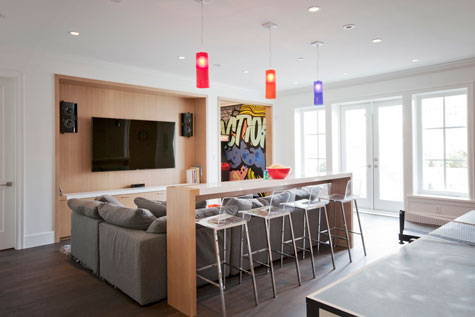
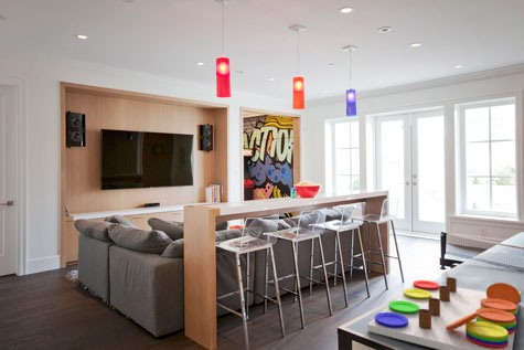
+ board game [366,276,522,350]
